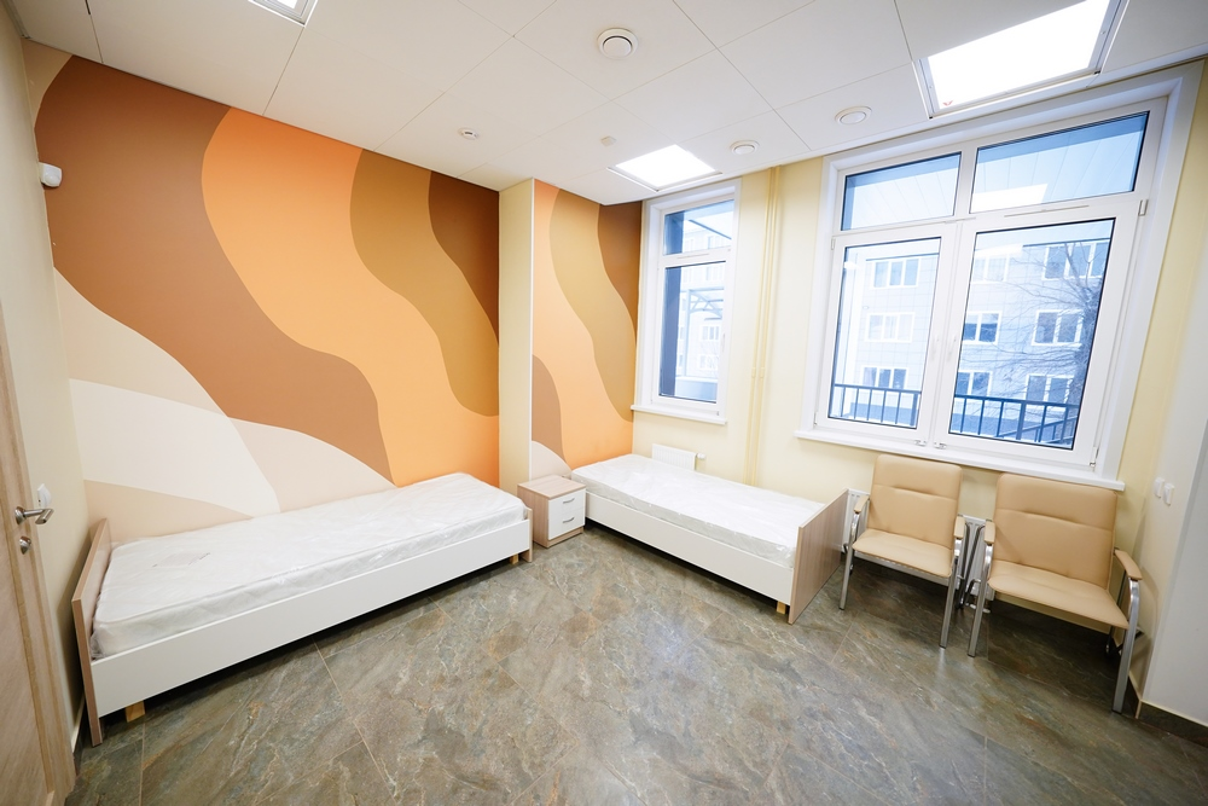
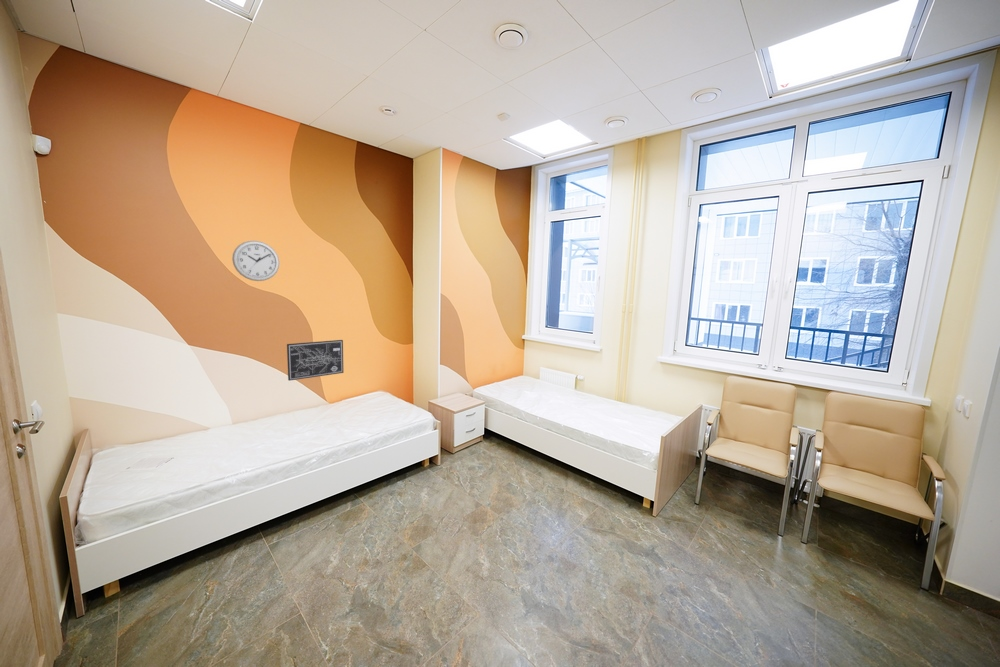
+ wall art [286,339,345,382]
+ wall clock [231,240,280,282]
